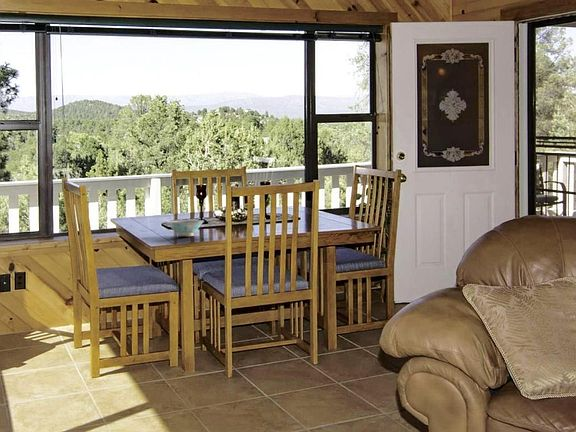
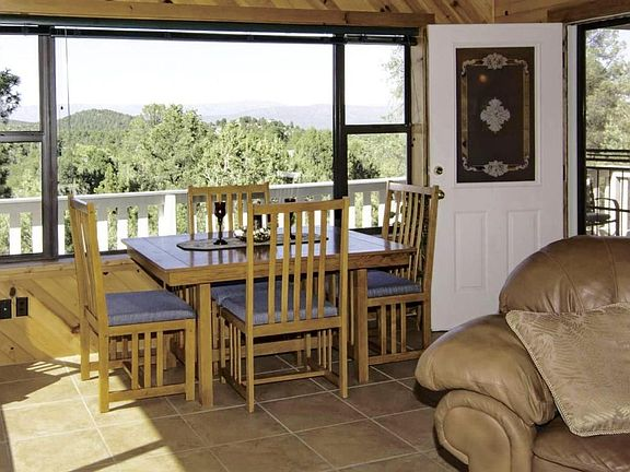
- ceramic bowl [166,219,205,237]
